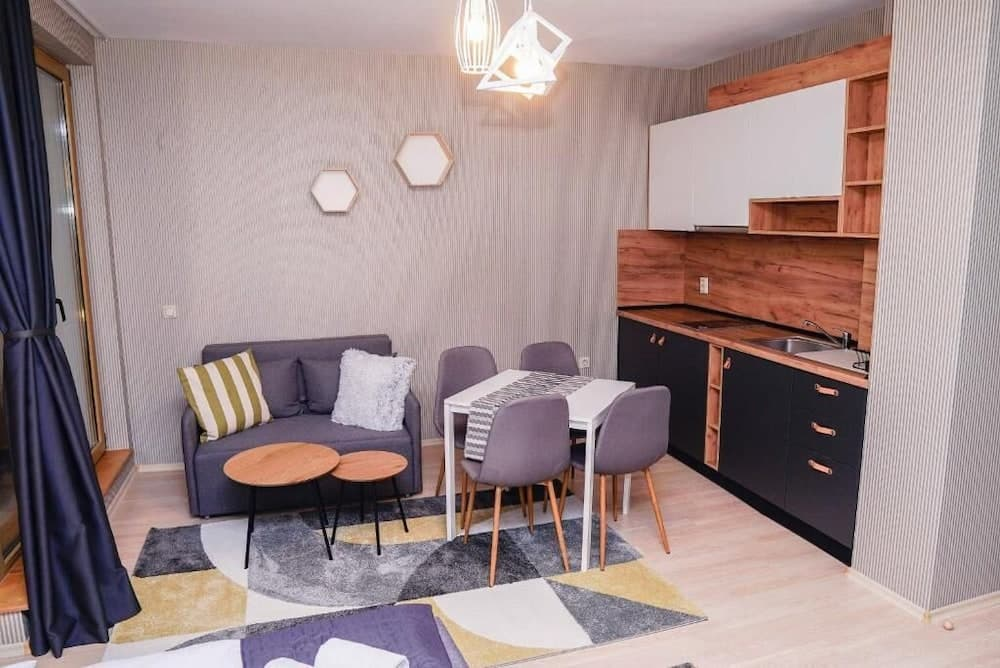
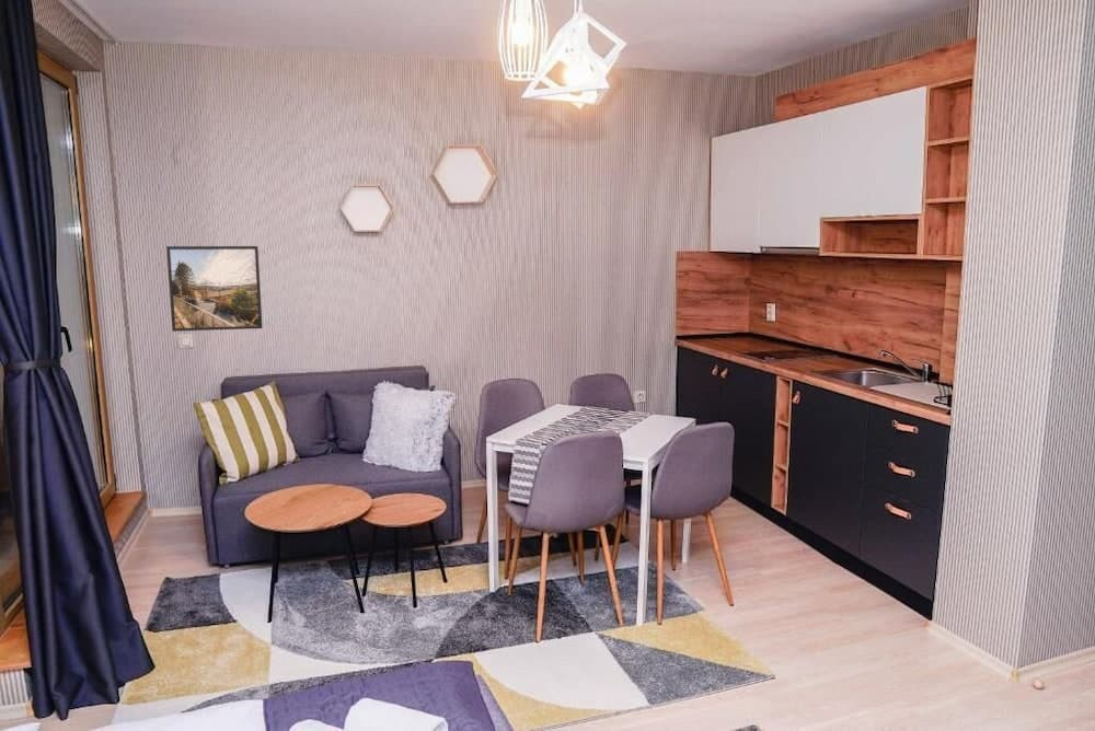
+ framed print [165,245,264,333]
